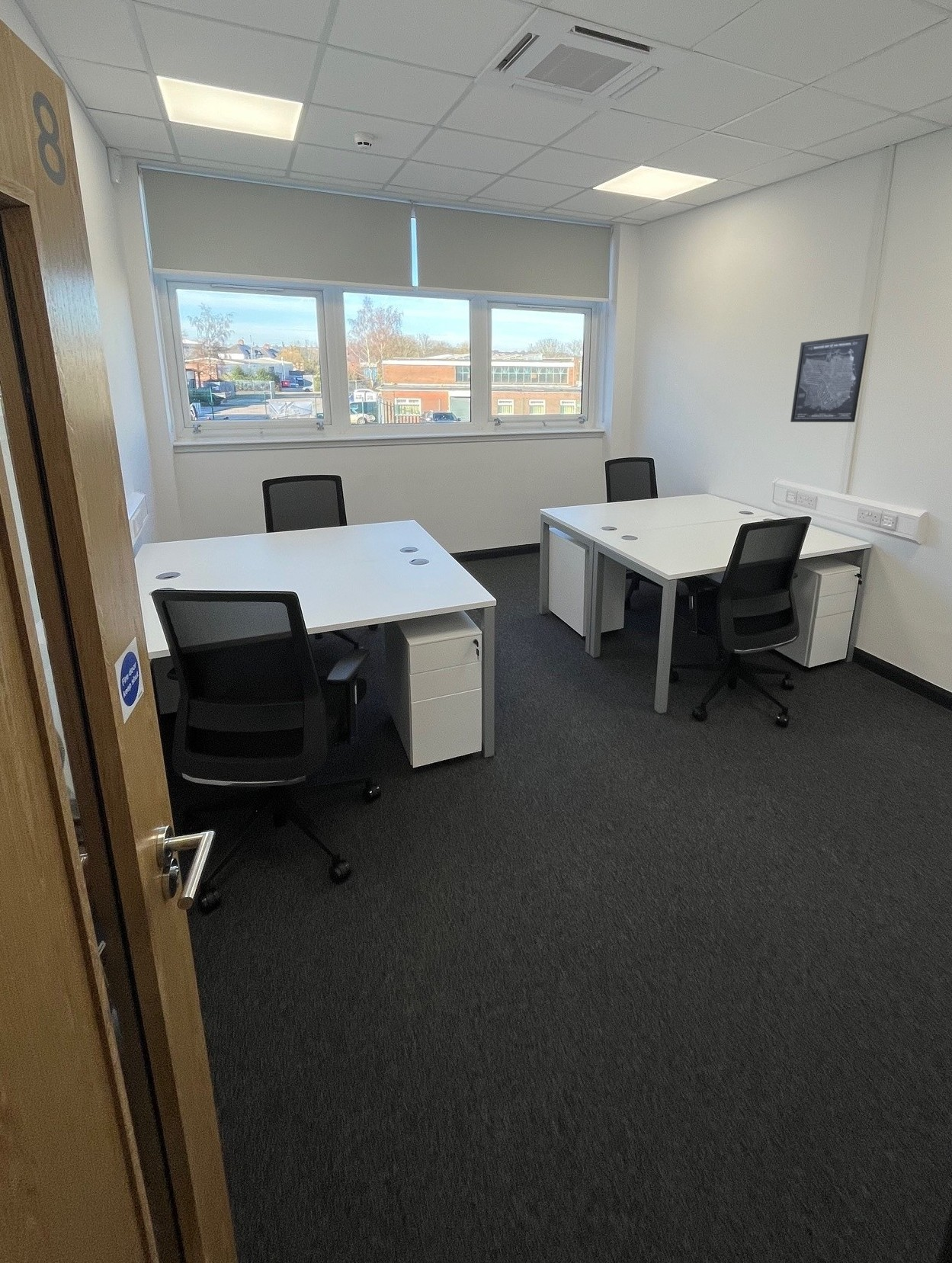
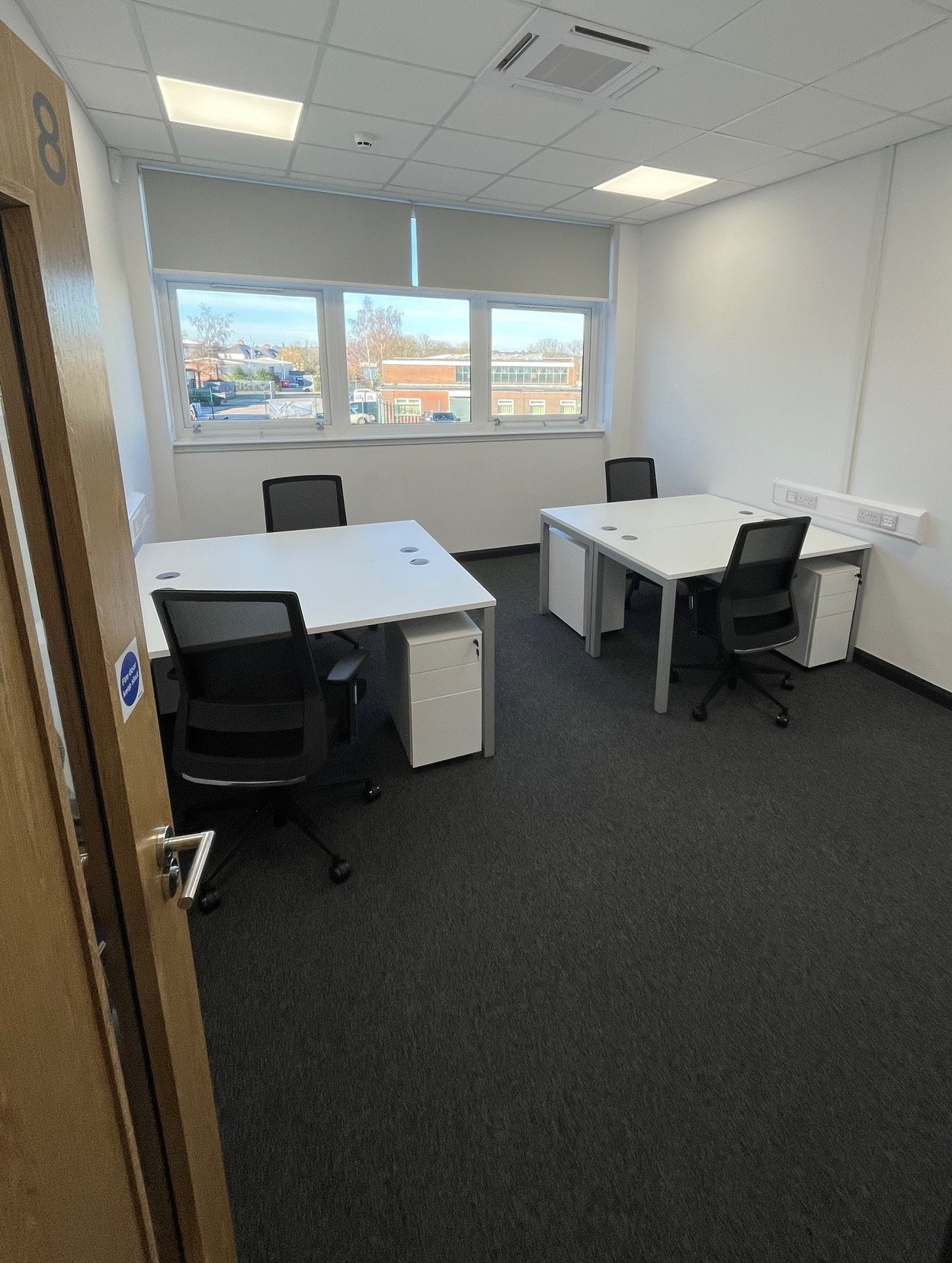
- wall art [790,333,870,423]
